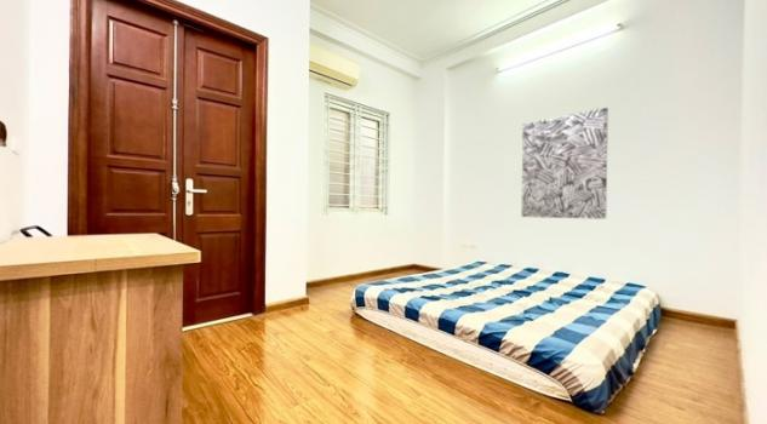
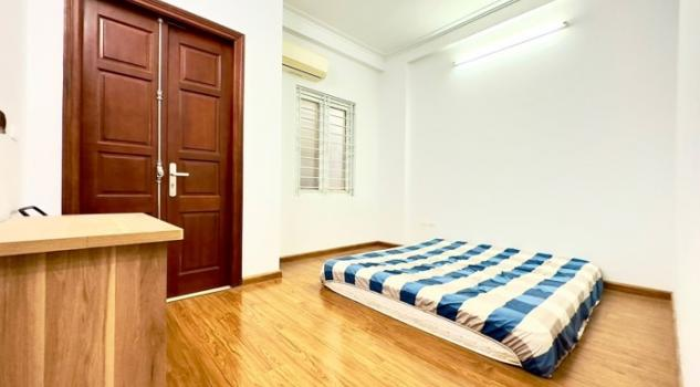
- wall art [520,107,609,220]
